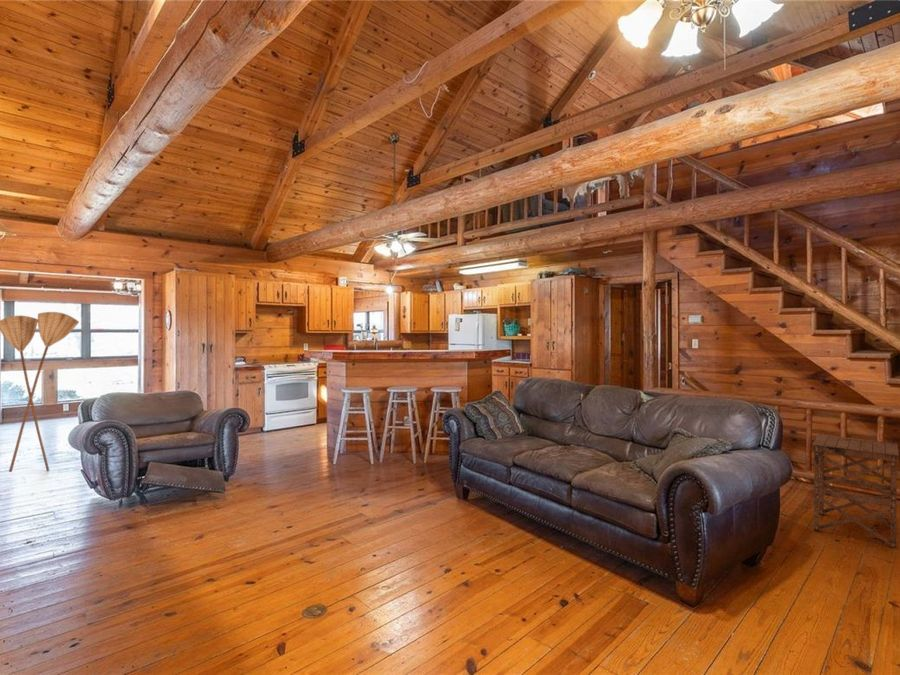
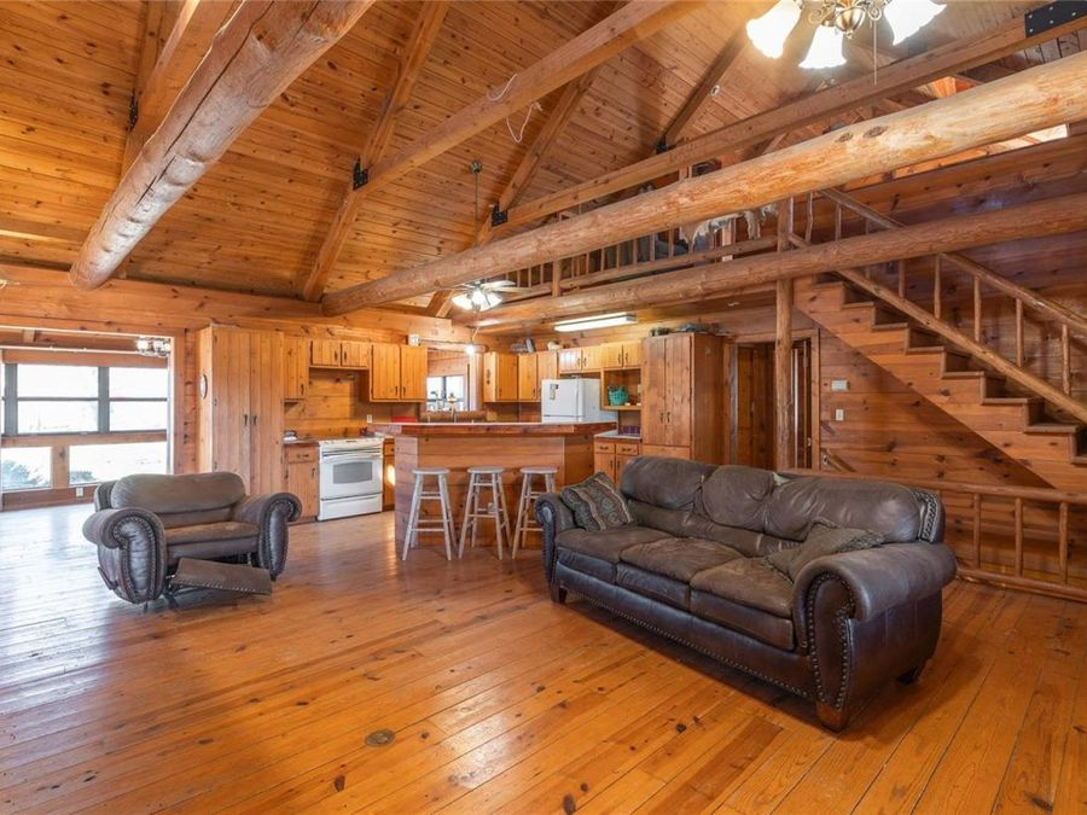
- floor lamp [0,311,80,473]
- side table [811,434,900,549]
